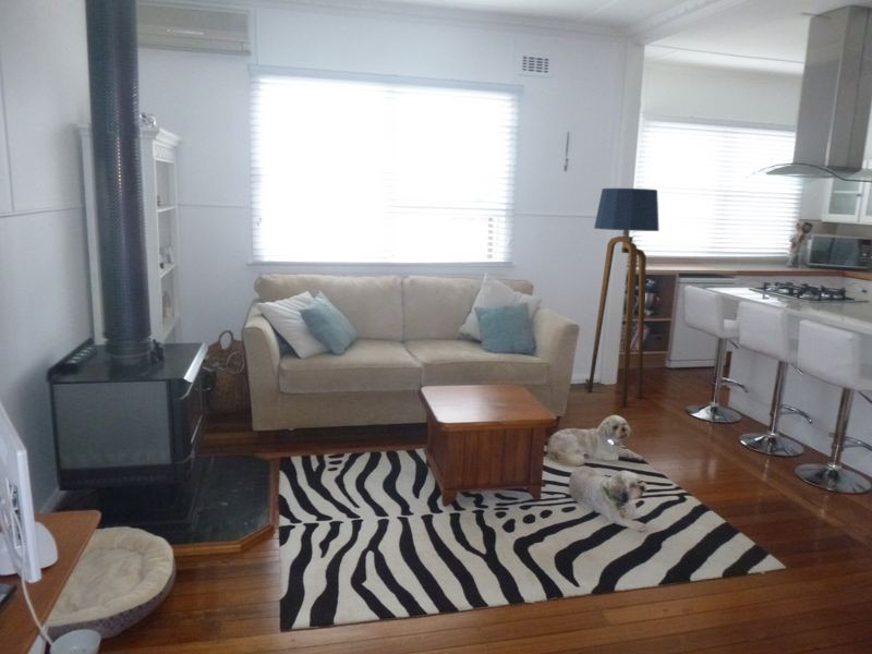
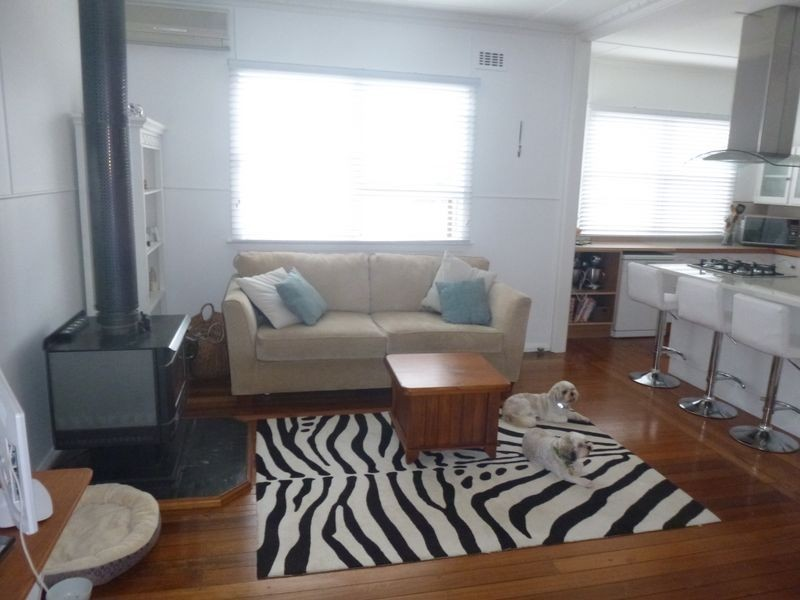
- floor lamp [586,187,661,407]
